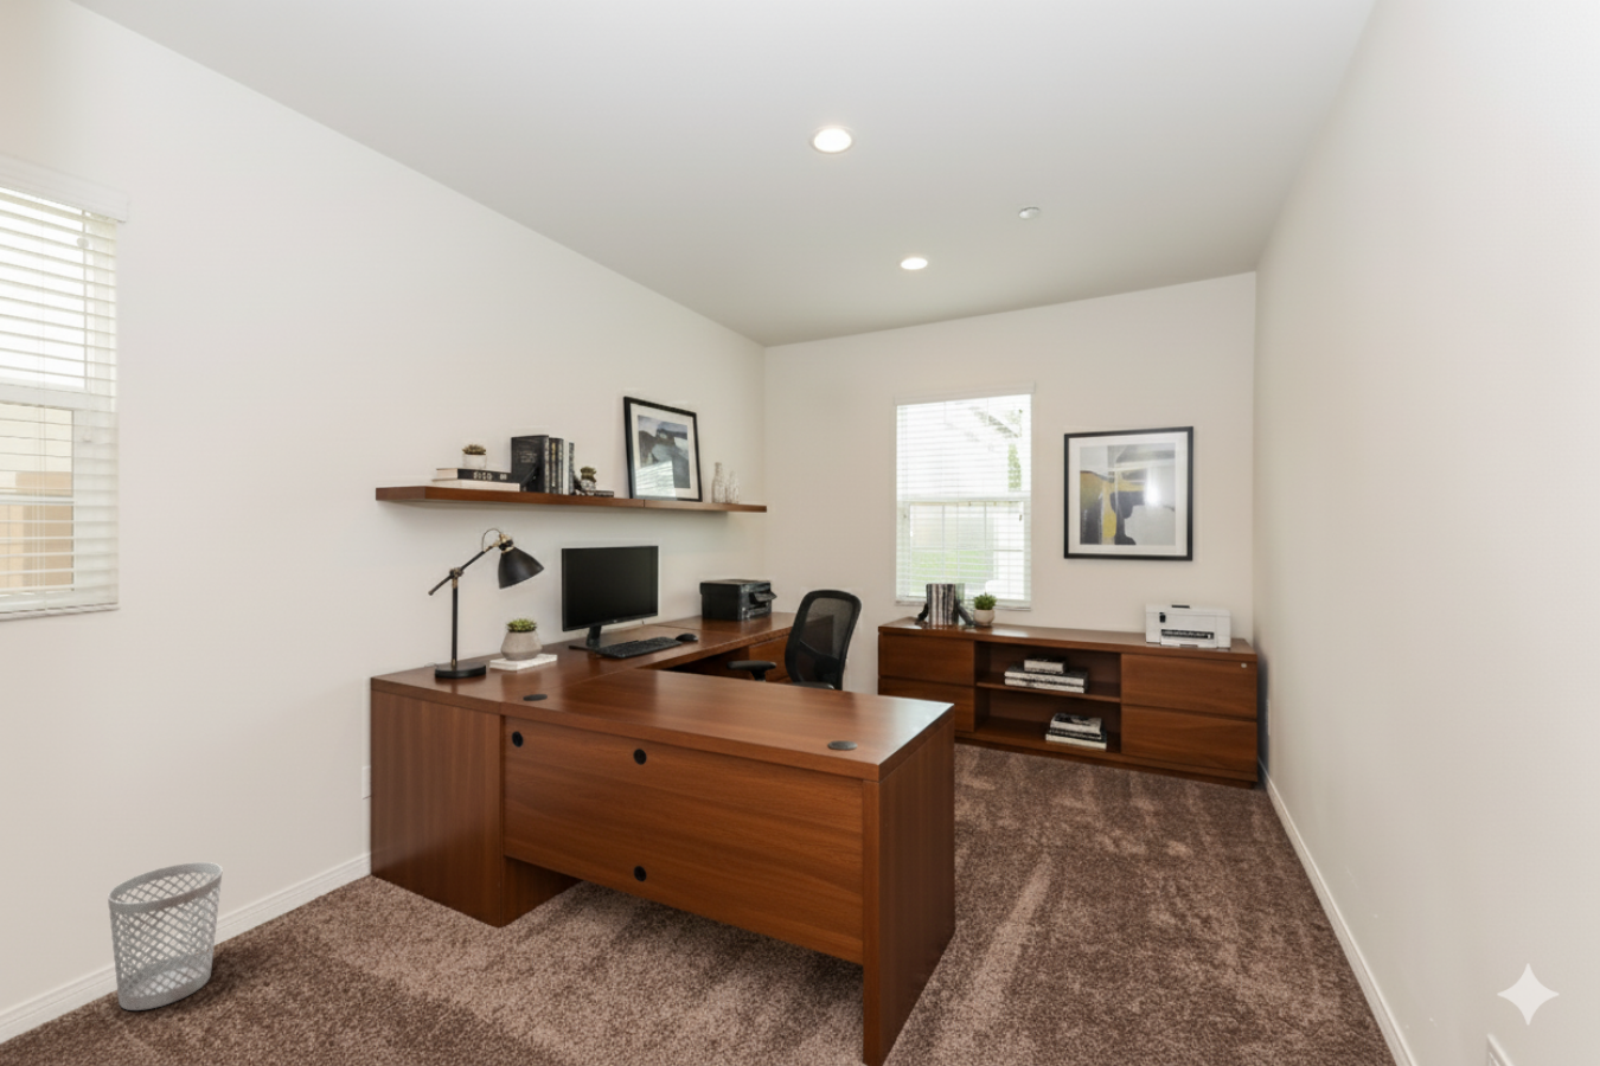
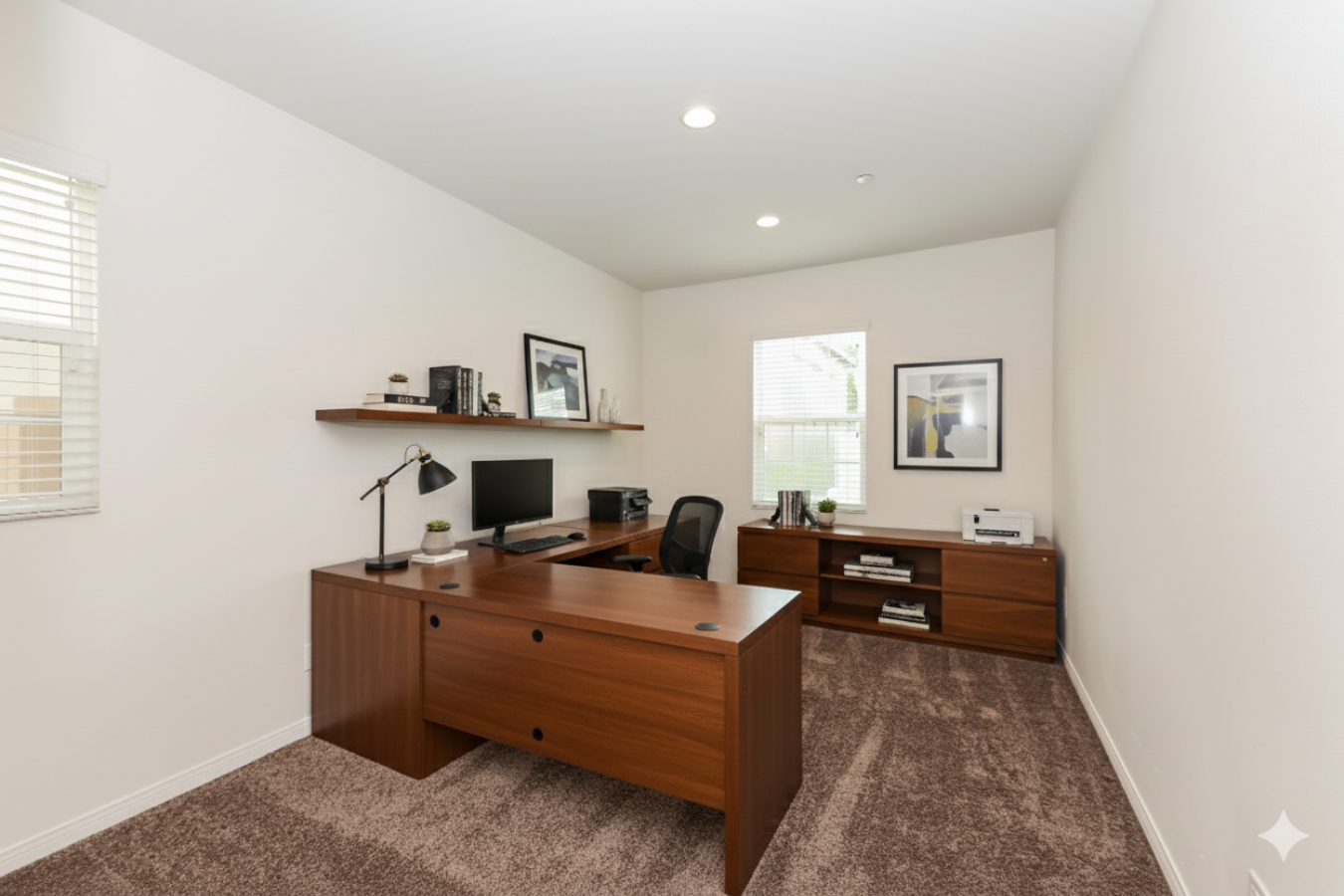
- wastebasket [107,861,224,1011]
